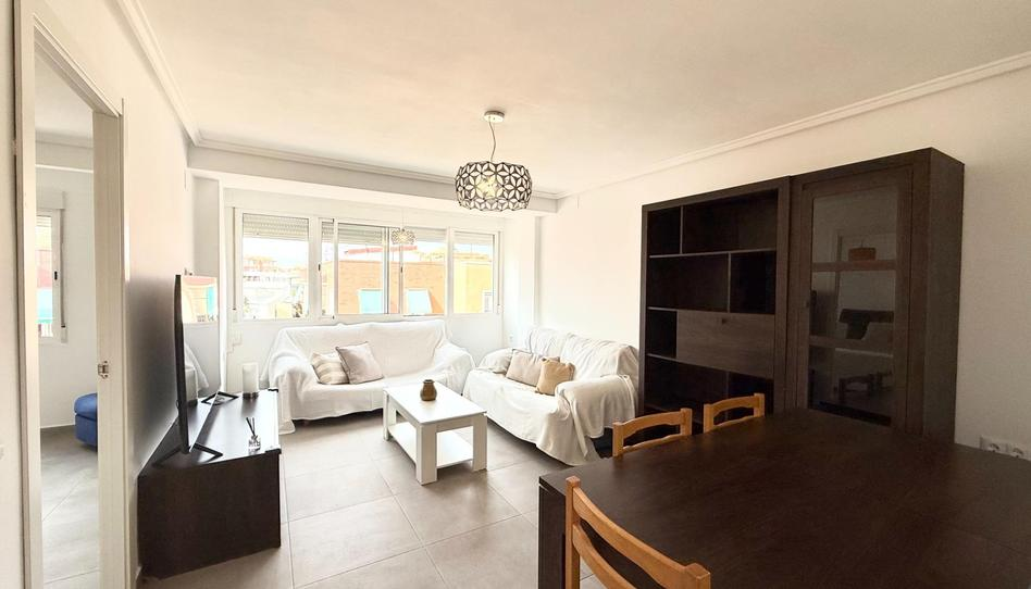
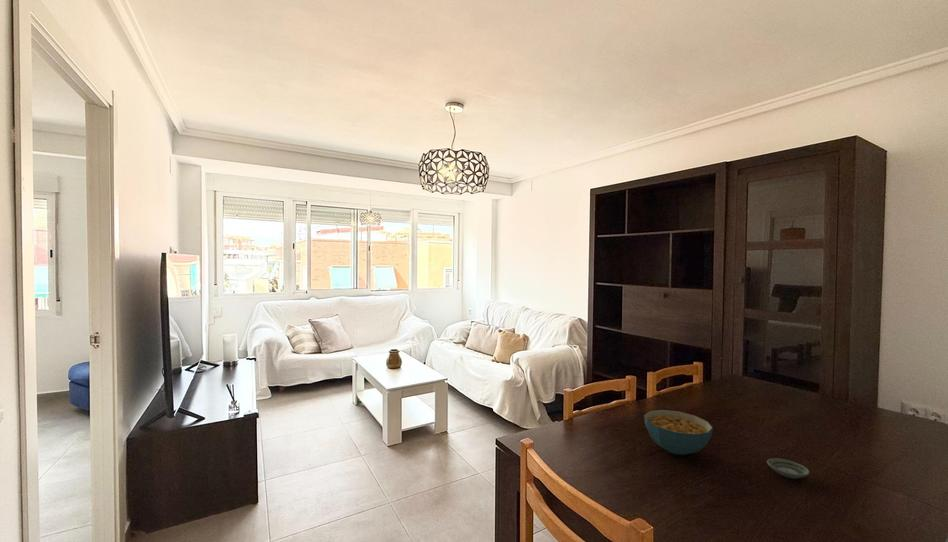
+ saucer [766,457,811,480]
+ cereal bowl [643,409,714,456]
